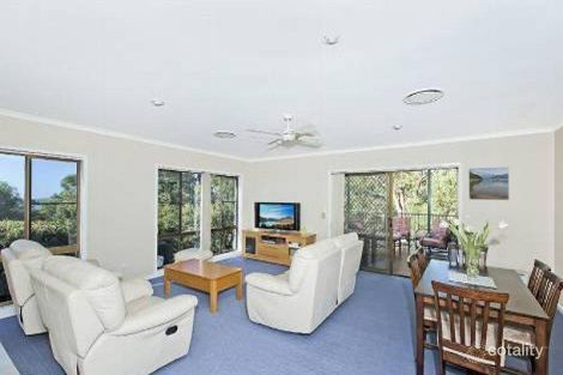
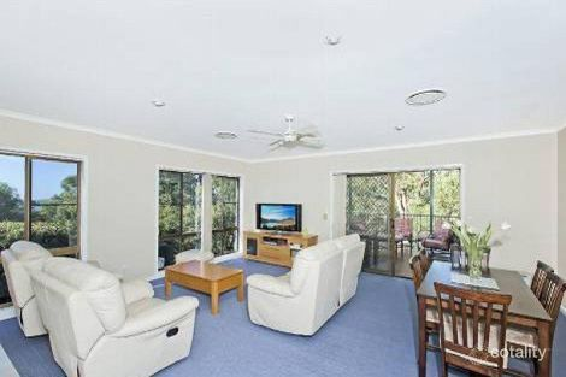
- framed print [467,165,510,201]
